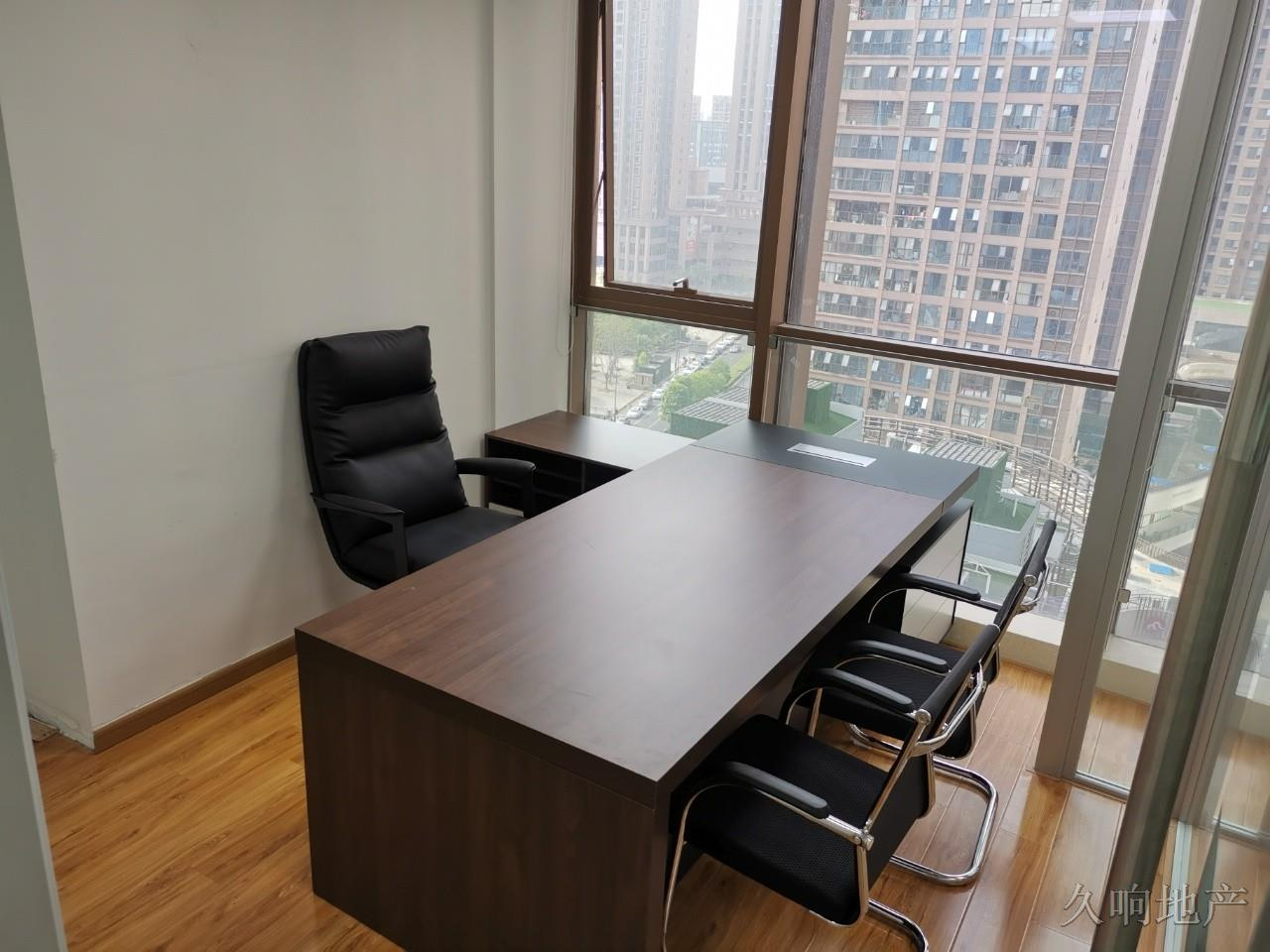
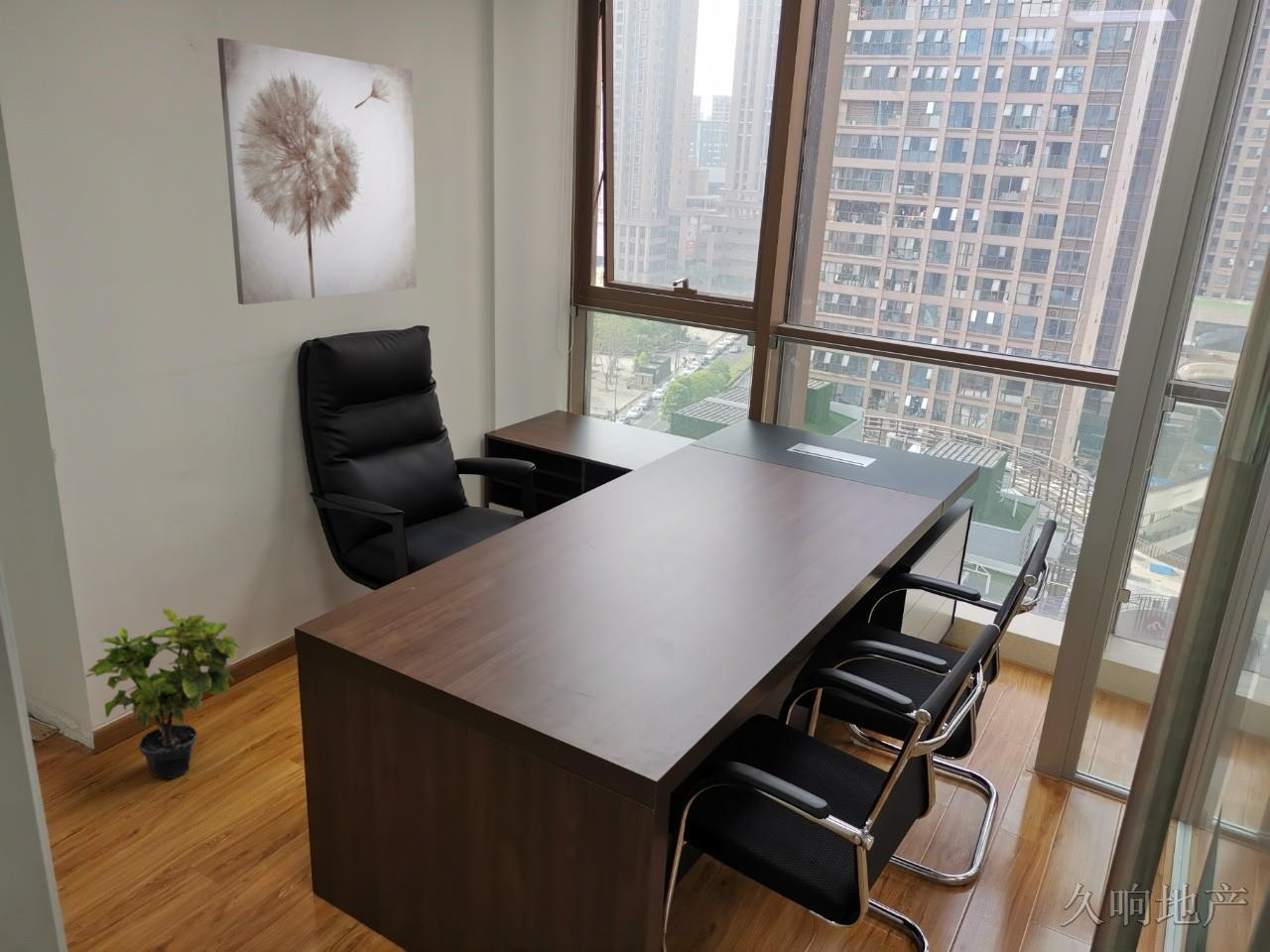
+ potted plant [84,608,241,779]
+ wall art [216,37,418,305]
